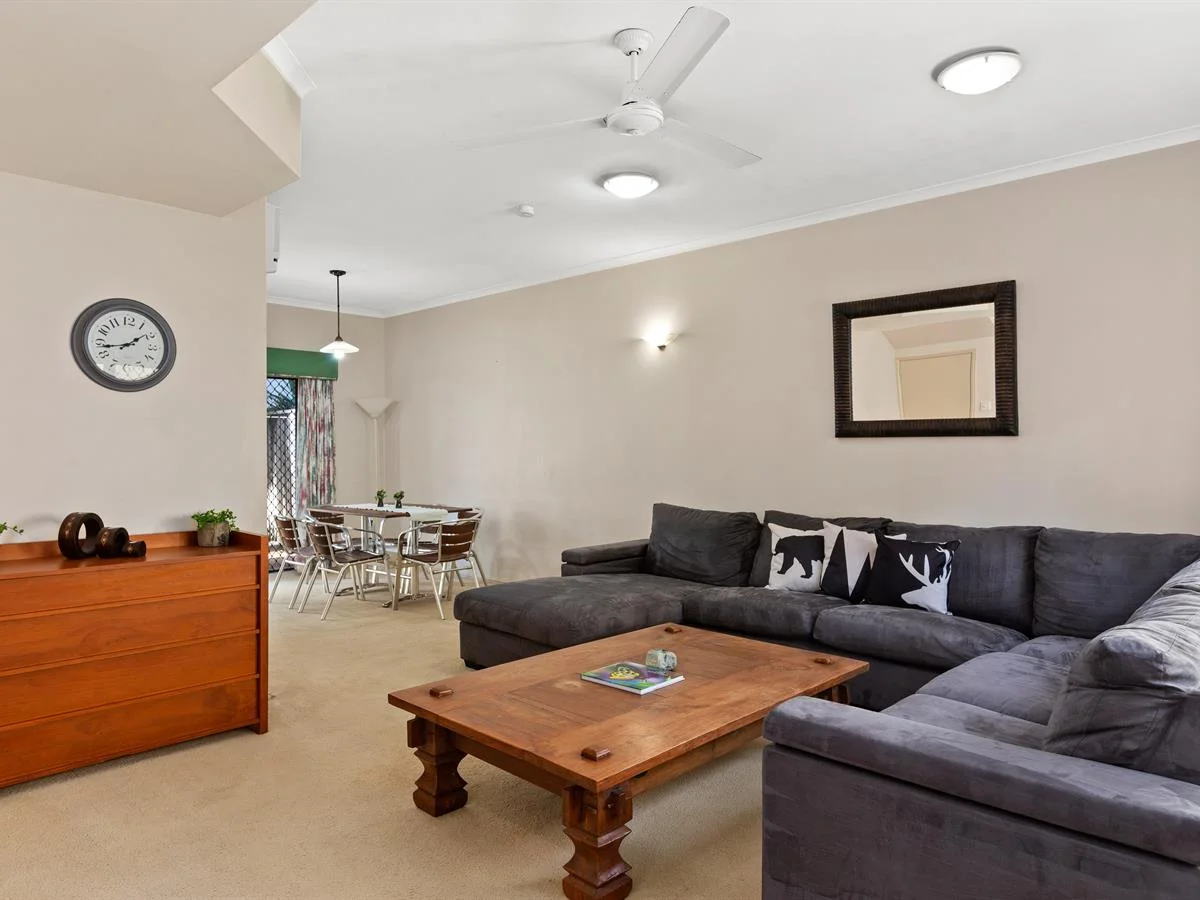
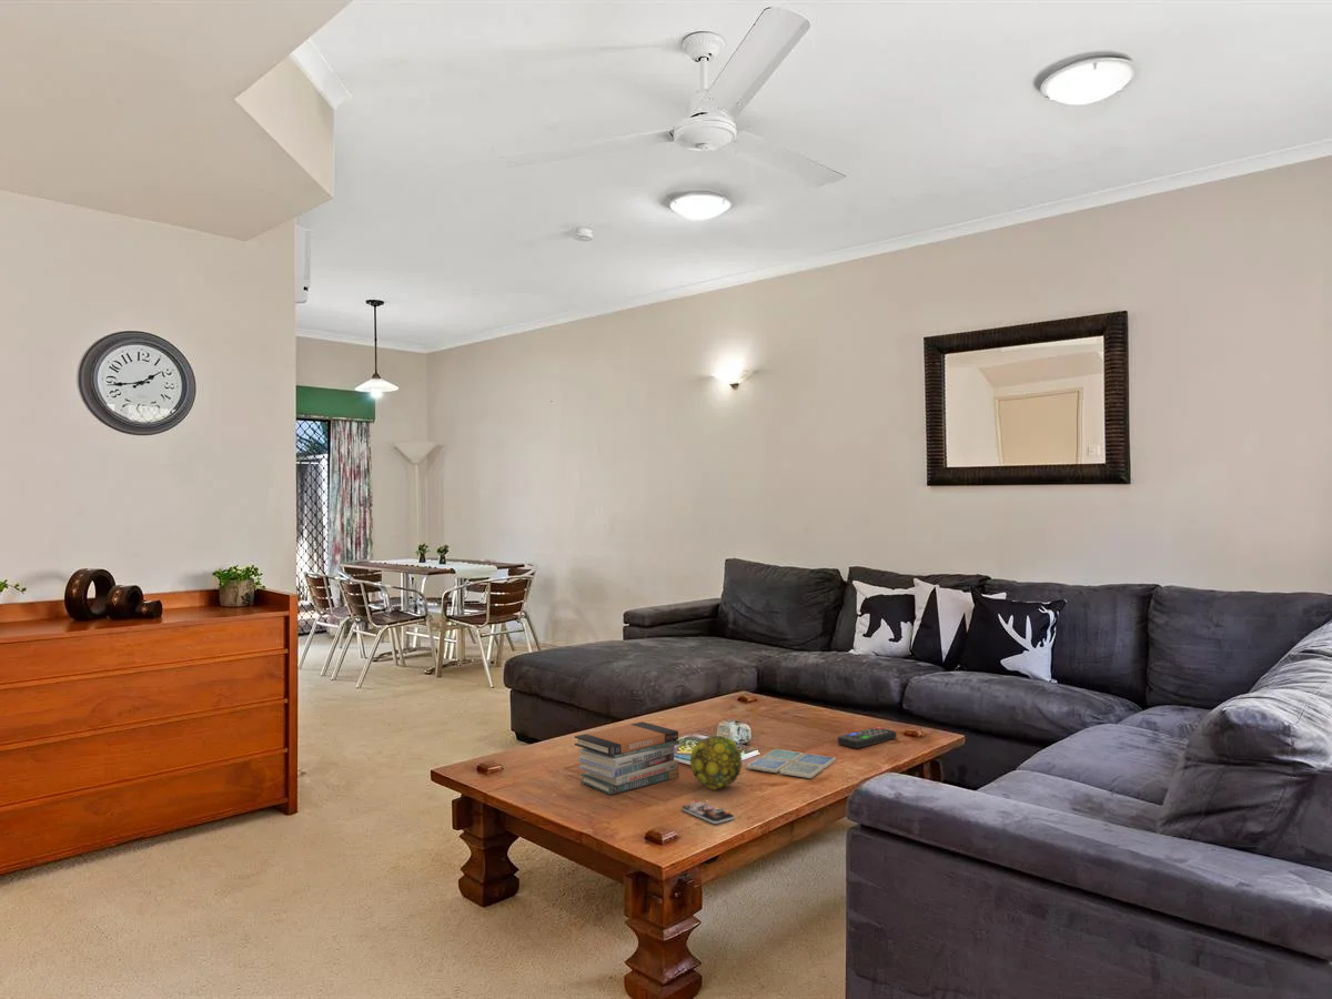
+ drink coaster [746,748,837,779]
+ smartphone [680,798,736,825]
+ remote control [837,726,898,749]
+ decorative ball [689,735,743,791]
+ book stack [573,720,680,796]
